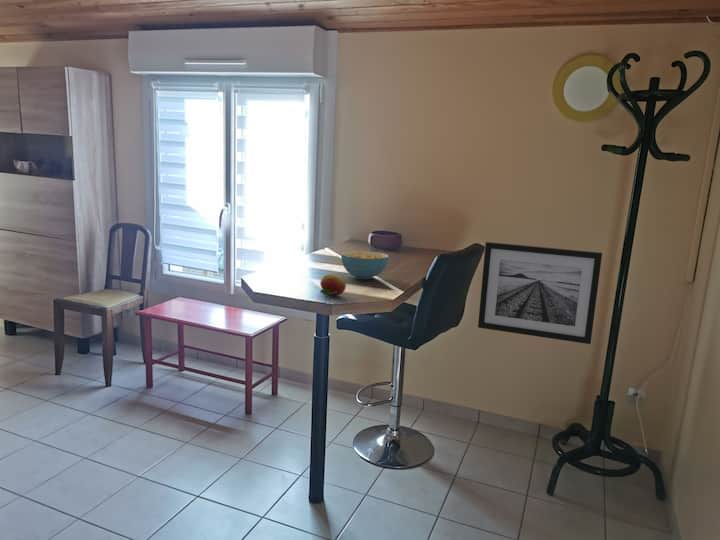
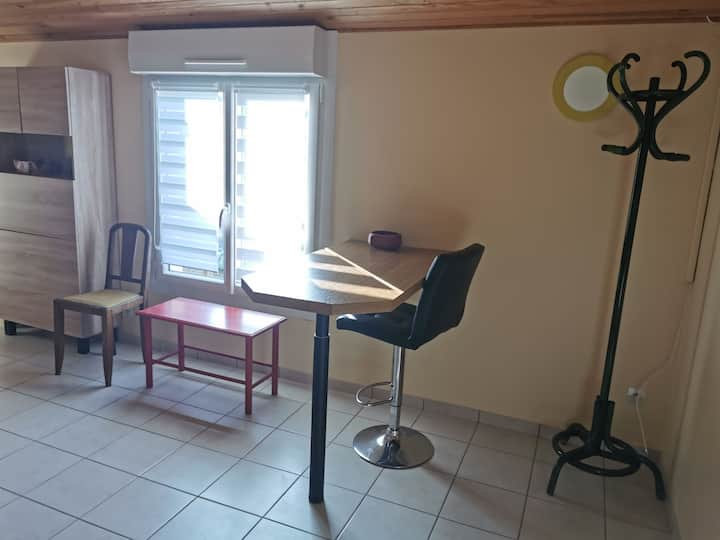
- wall art [477,241,603,345]
- fruit [319,273,347,297]
- cereal bowl [340,250,390,280]
